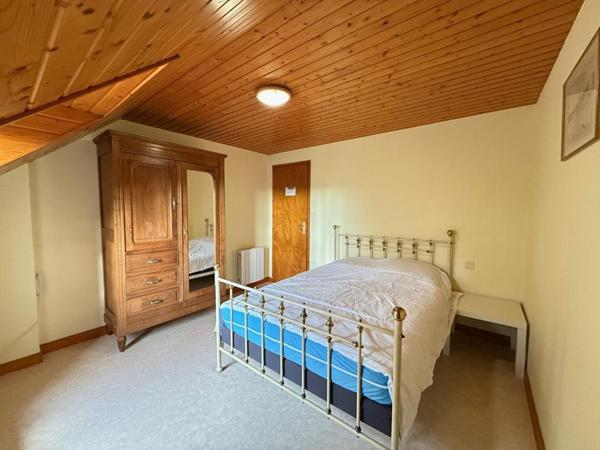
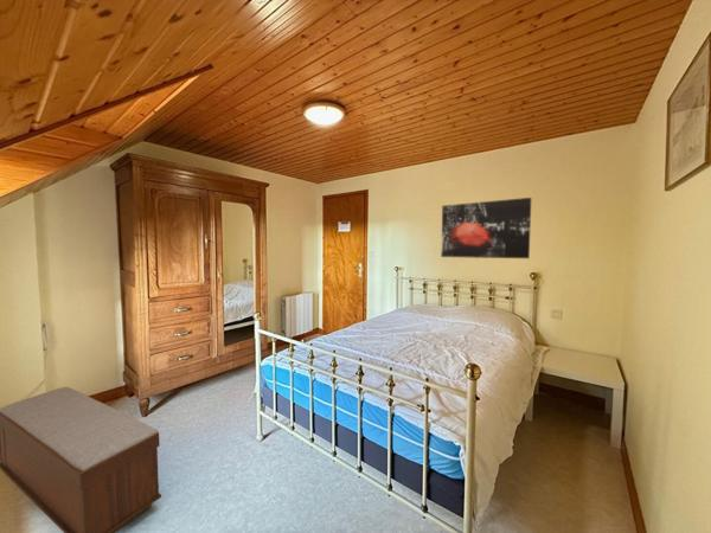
+ wall art [440,197,532,259]
+ bench [0,386,162,533]
